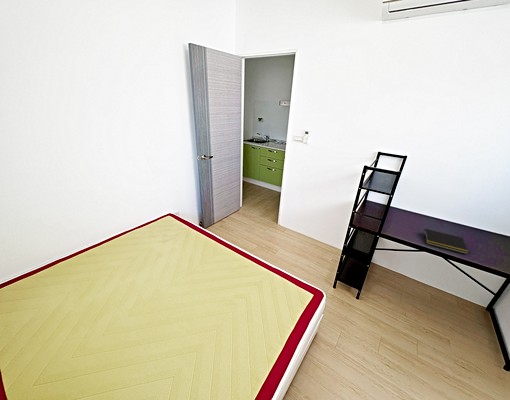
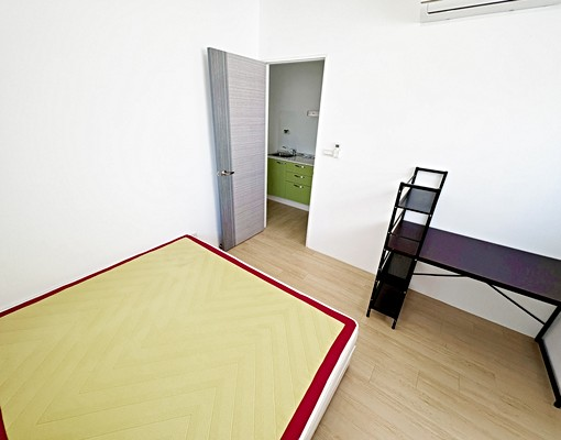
- notepad [422,228,469,255]
